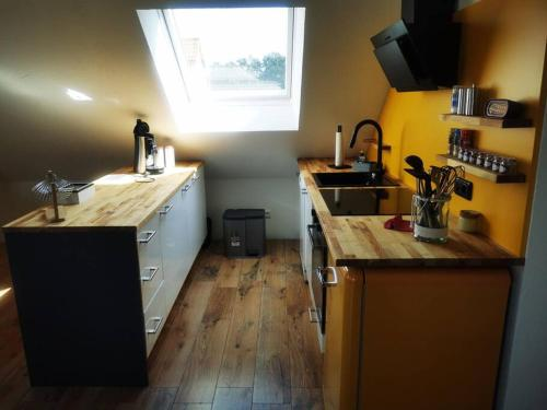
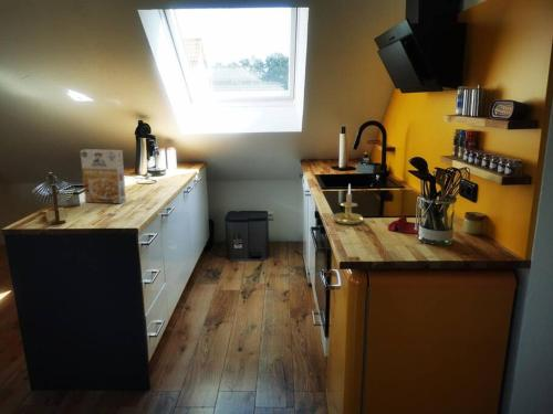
+ cereal box [80,148,127,205]
+ candle holder [332,184,365,226]
